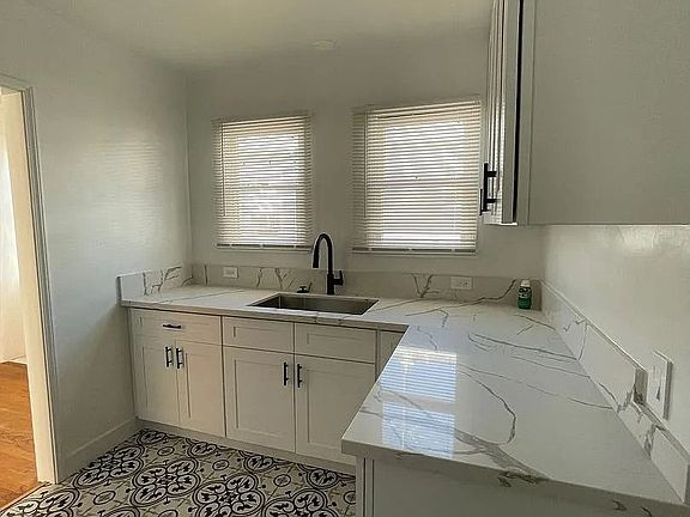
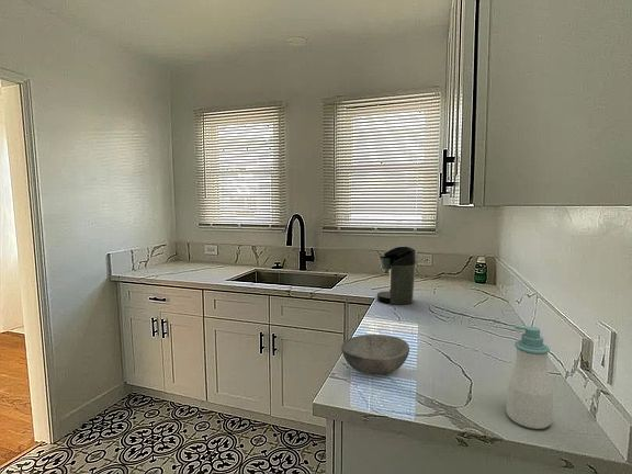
+ coffee maker [376,245,419,306]
+ soap bottle [505,325,554,430]
+ bowl [340,334,410,375]
